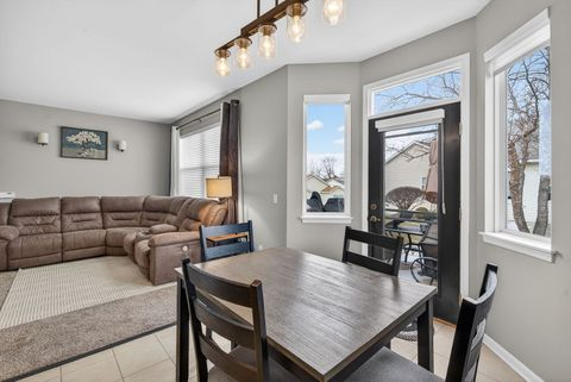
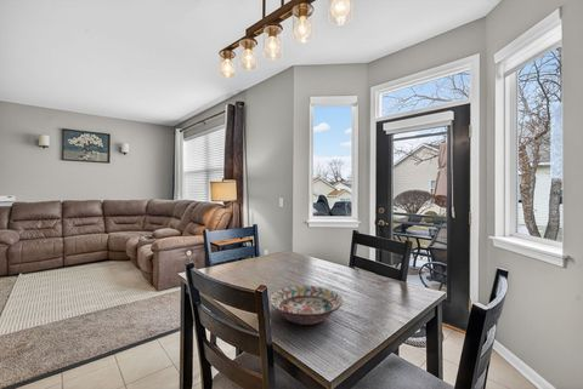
+ decorative bowl [267,285,344,326]
